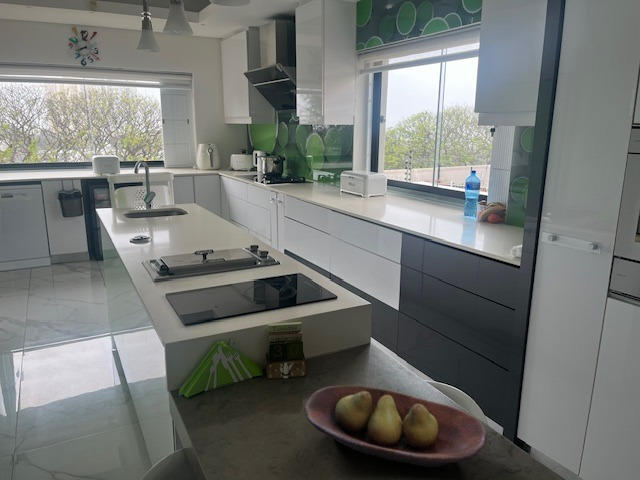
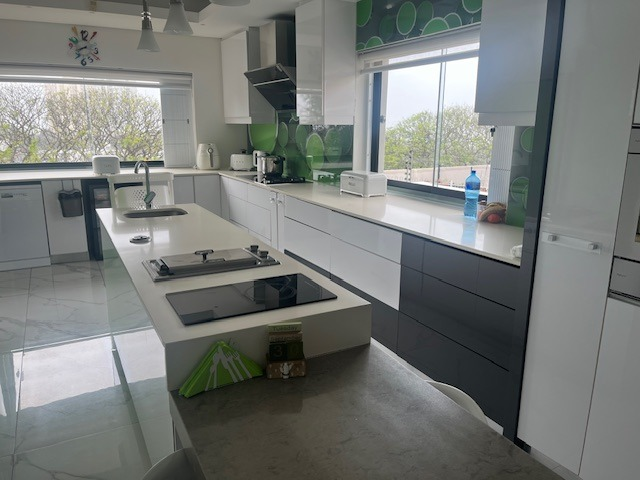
- fruit bowl [303,384,488,468]
